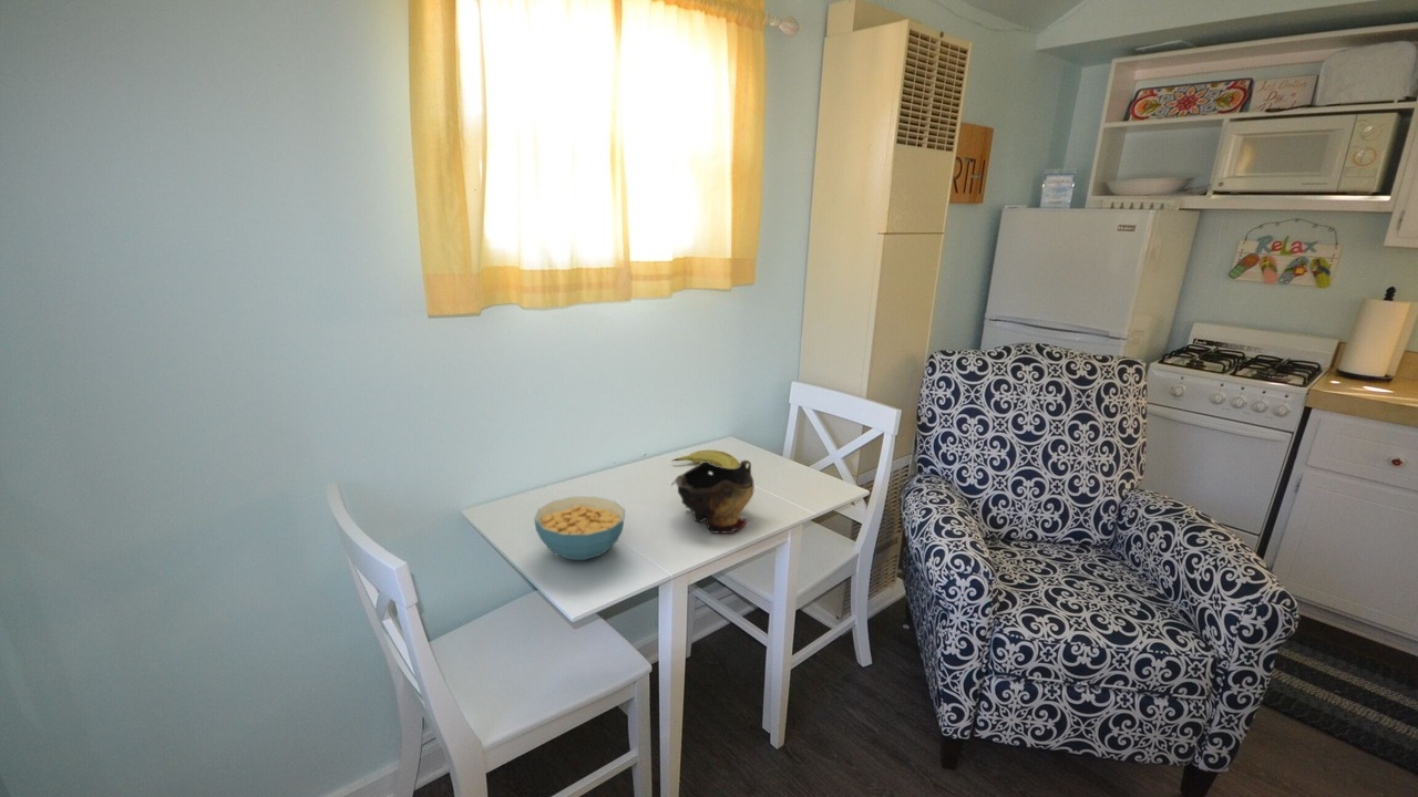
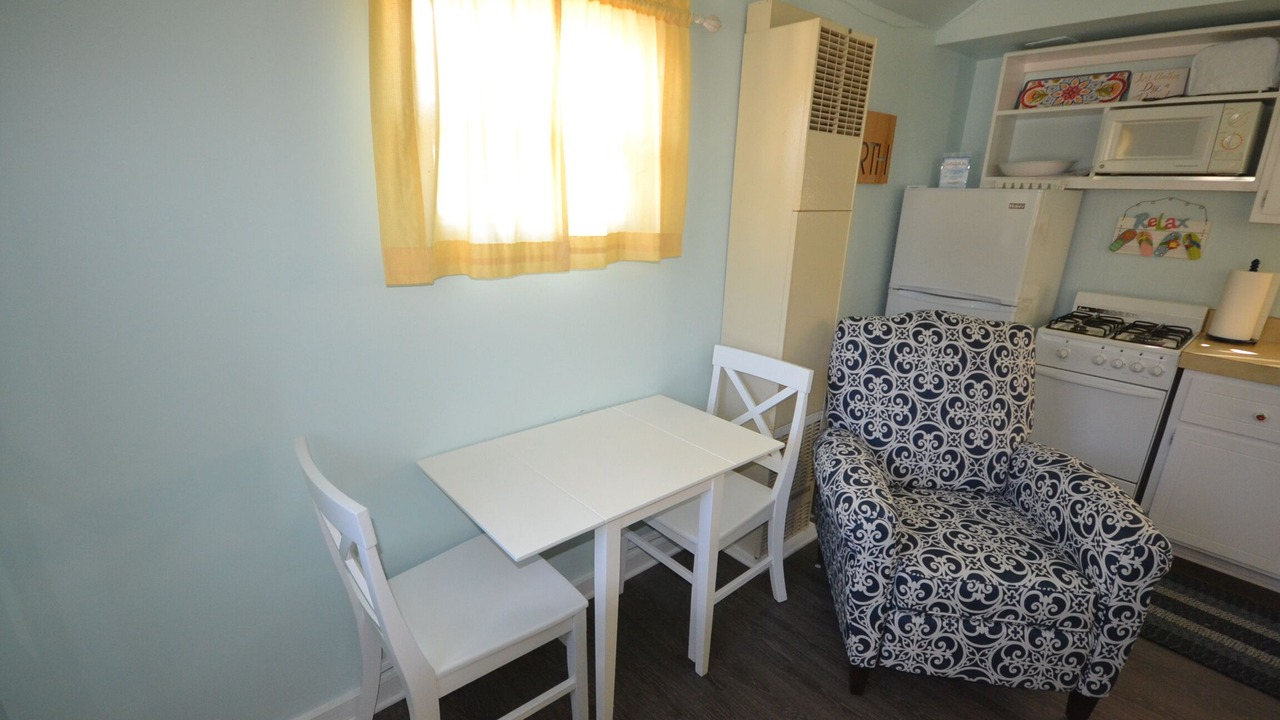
- cereal bowl [533,496,626,561]
- decorative bowl [670,459,756,535]
- fruit [670,448,740,468]
